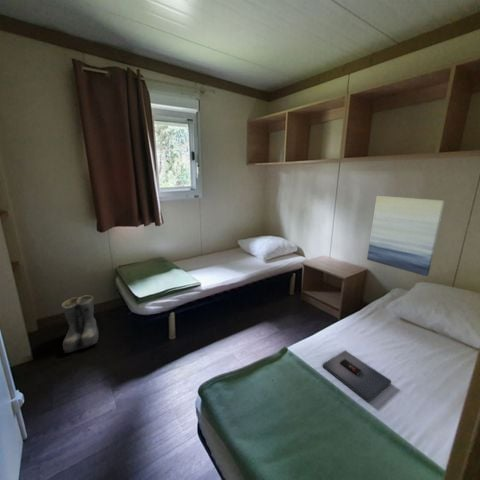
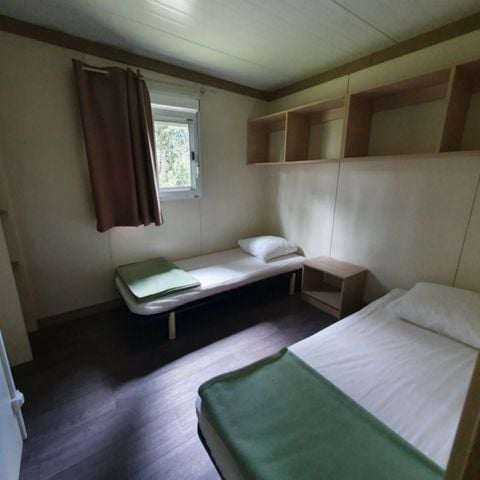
- book [322,350,392,404]
- wall art [366,195,446,277]
- boots [61,295,99,354]
